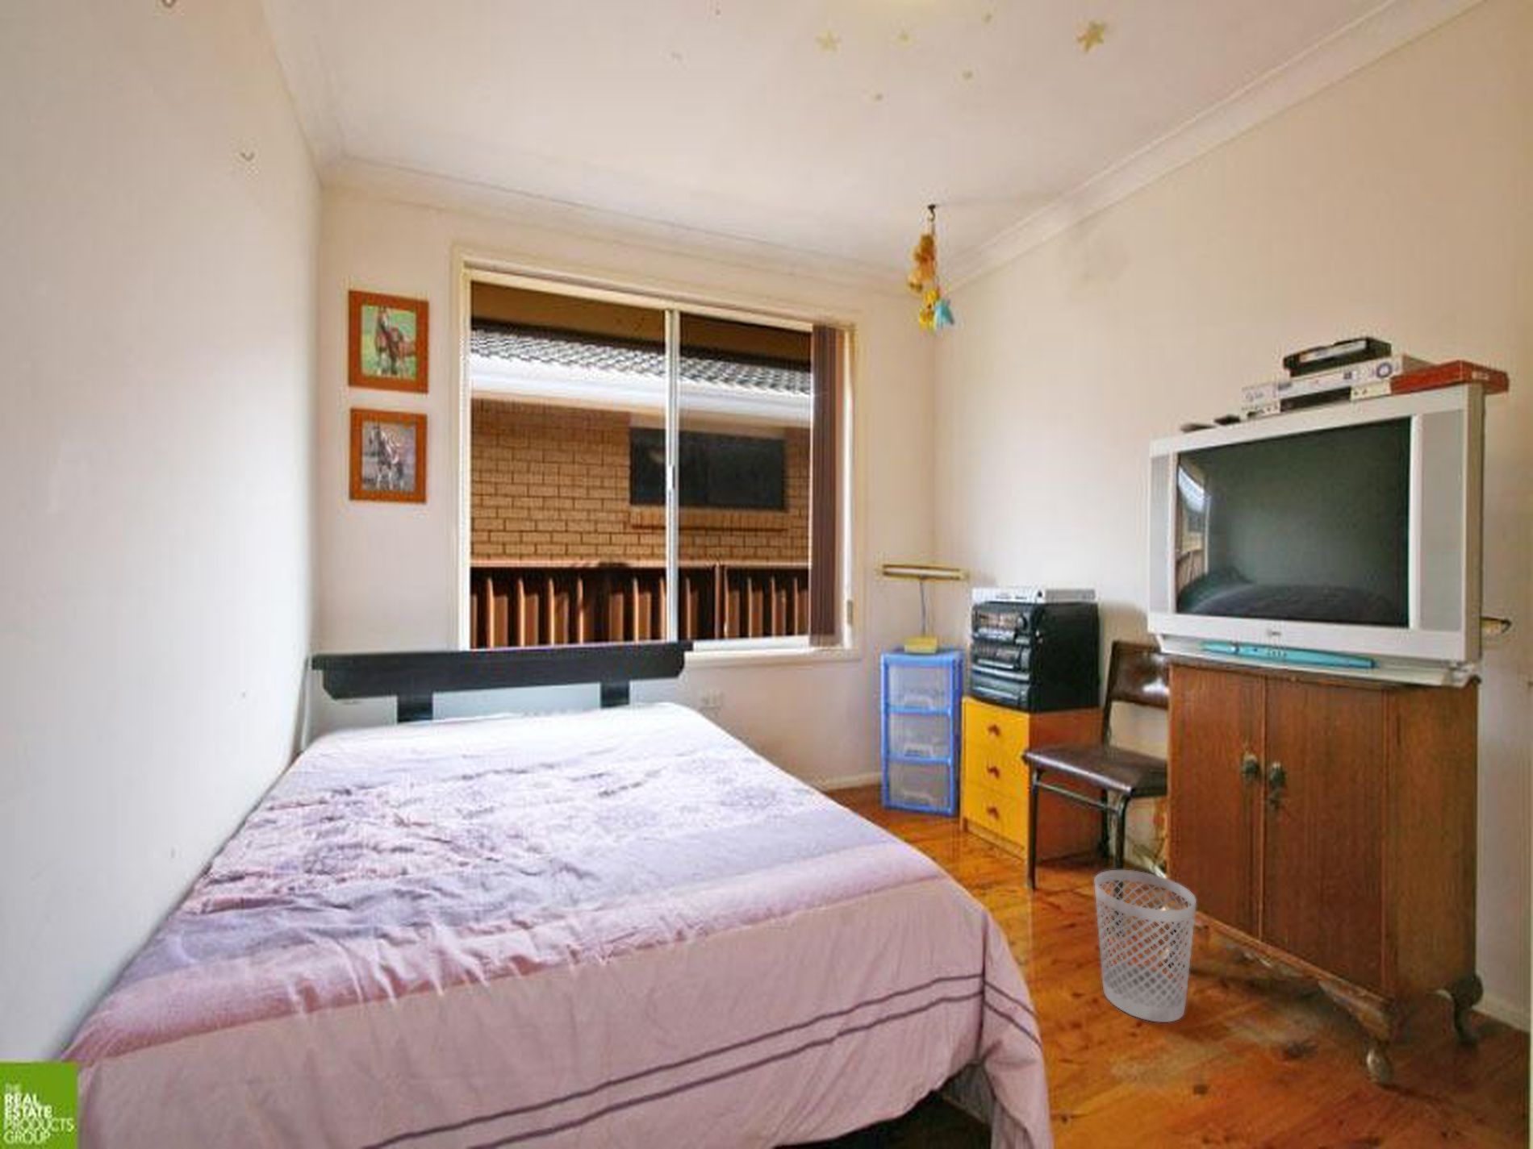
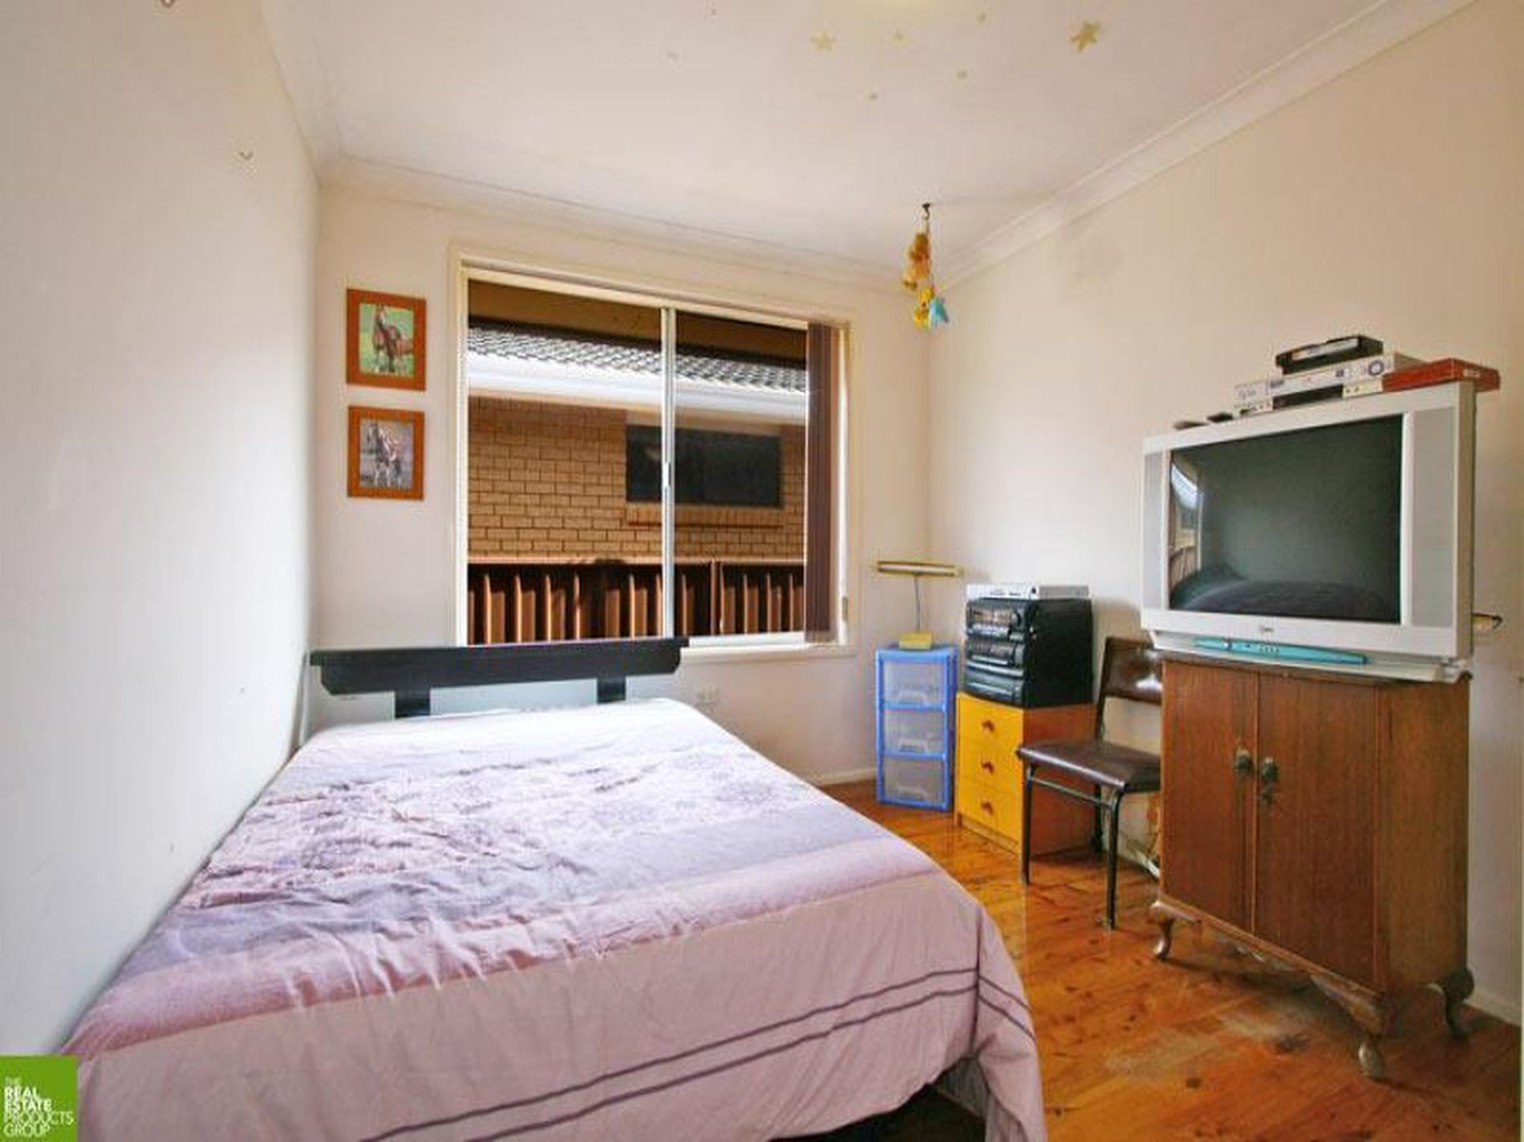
- wastebasket [1094,869,1197,1023]
